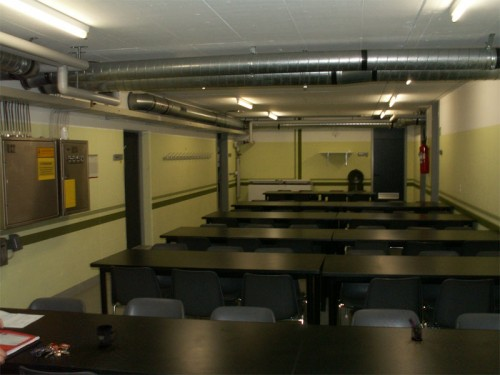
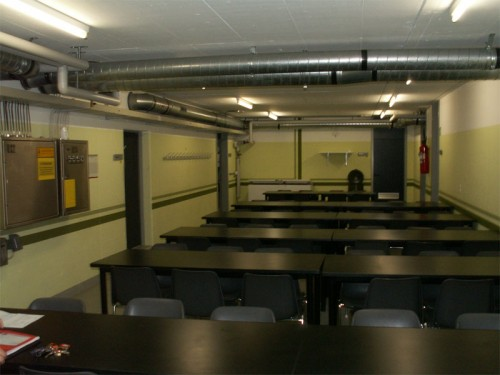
- pen holder [407,316,426,342]
- mug [95,324,119,347]
